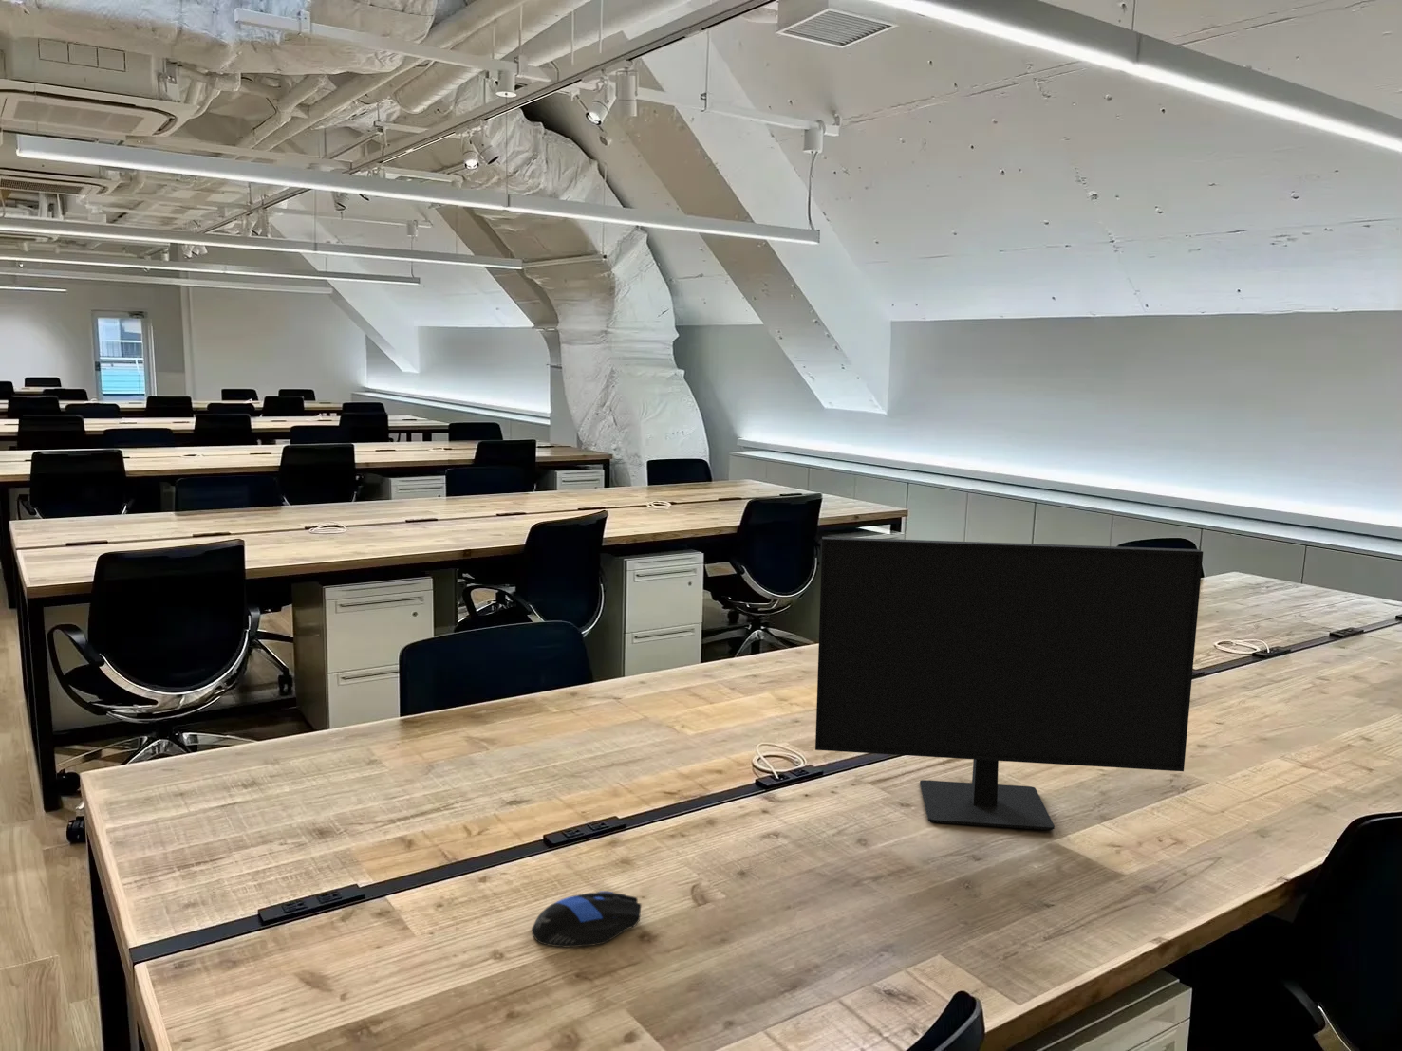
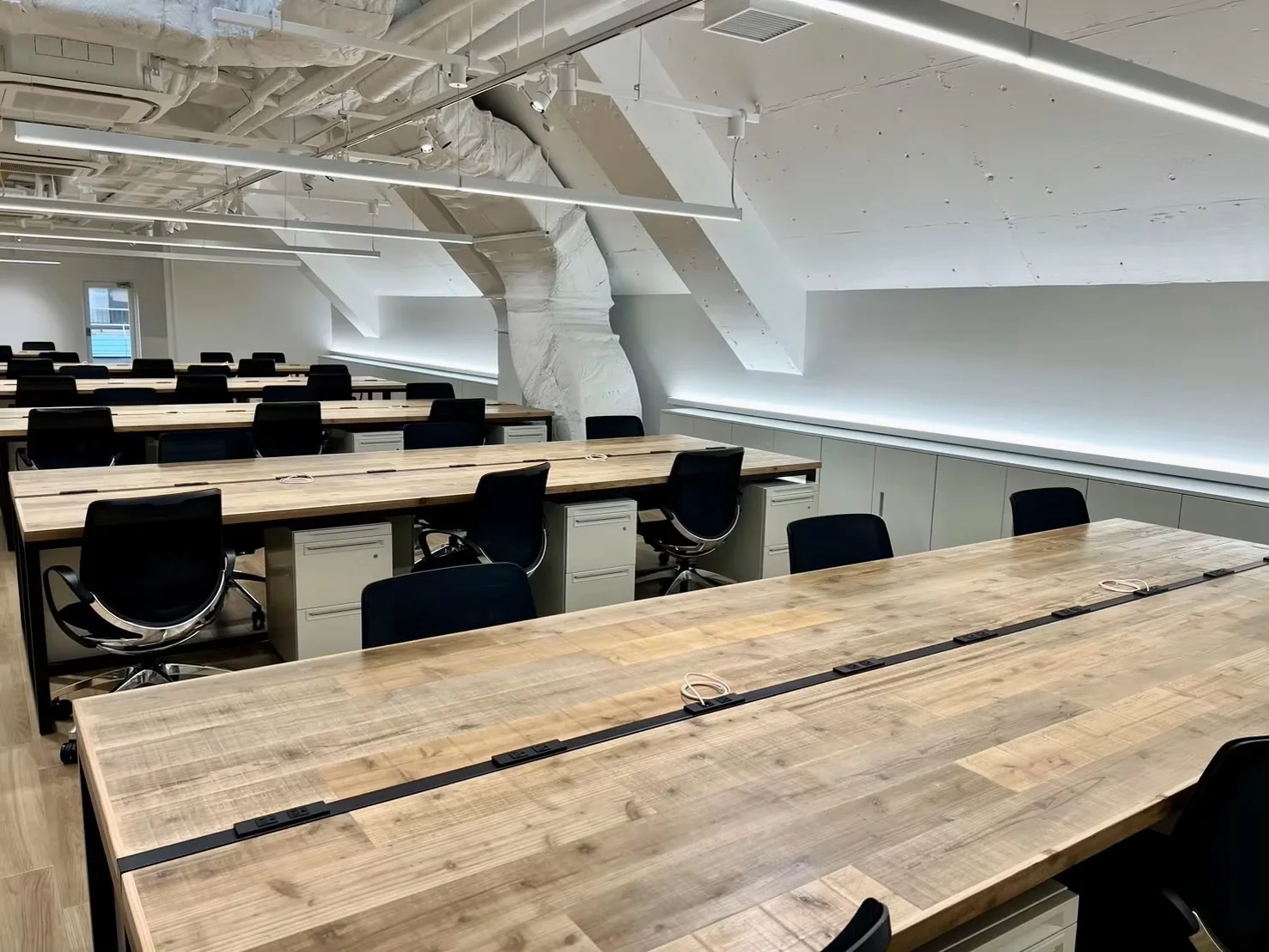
- computer mouse [530,891,643,947]
- monitor [814,535,1203,831]
